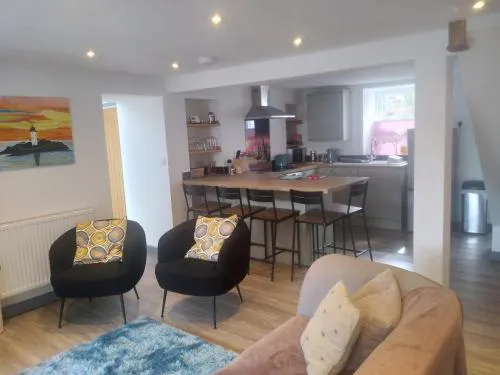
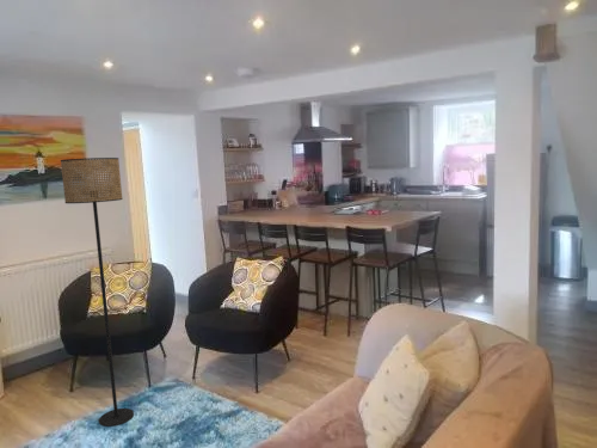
+ floor lamp [60,157,135,428]
